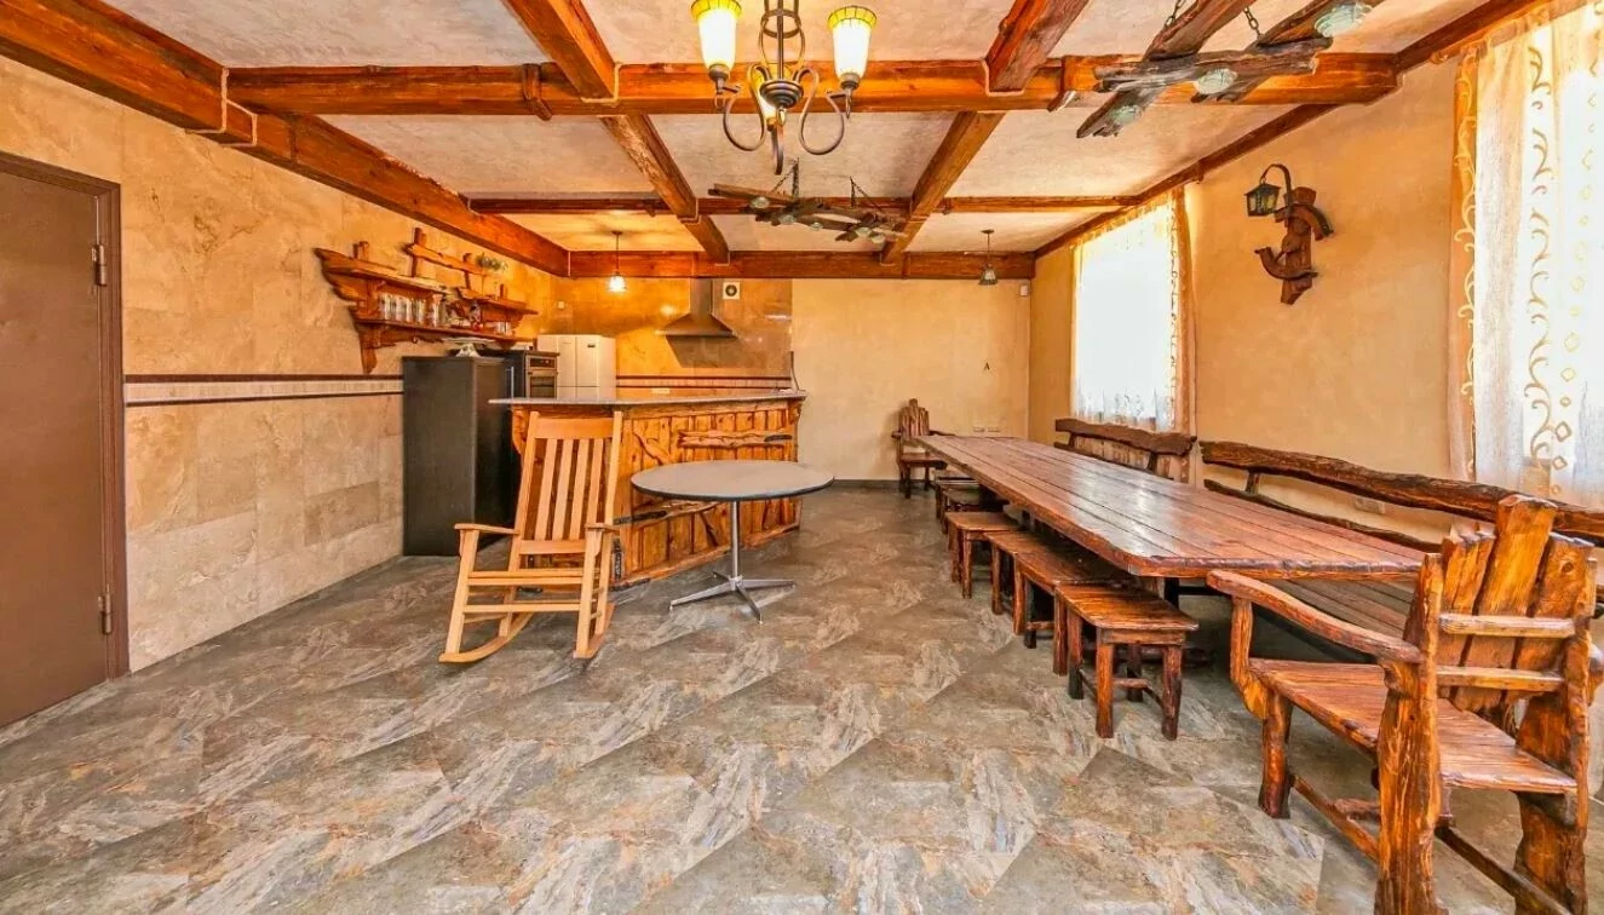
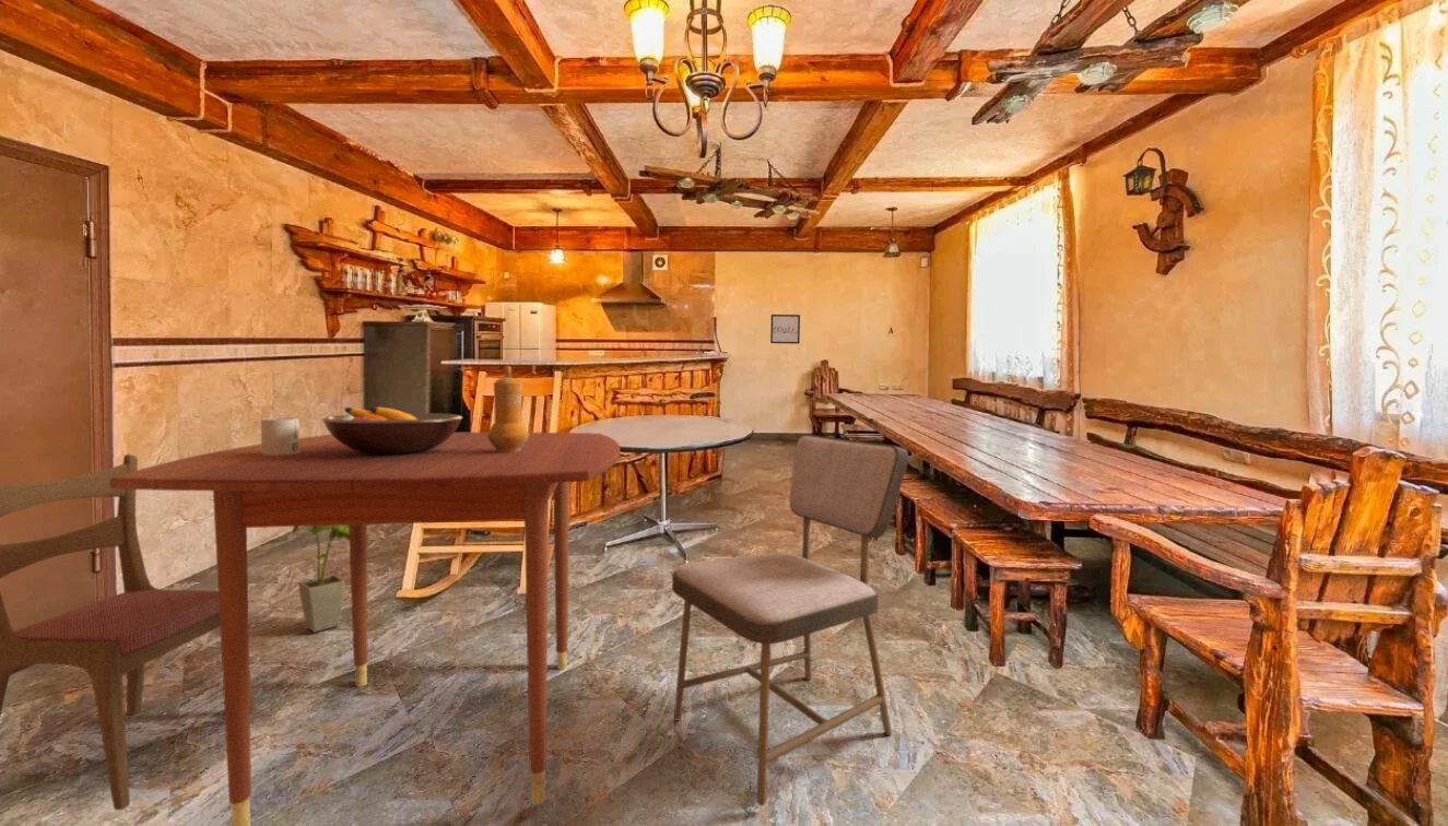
+ dining chair [671,433,909,807]
+ dining table [110,432,621,826]
+ fruit bowl [320,405,463,455]
+ pepper mill [487,365,538,452]
+ dining chair [0,453,258,811]
+ mug [260,416,301,456]
+ house plant [291,526,349,633]
+ wall art [769,314,801,345]
